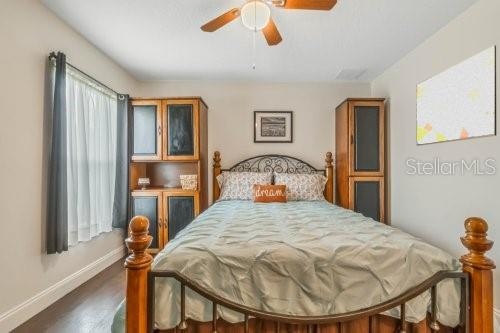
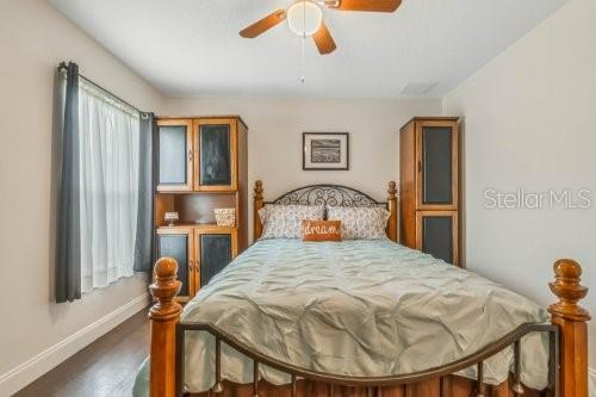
- wall art [415,45,497,147]
